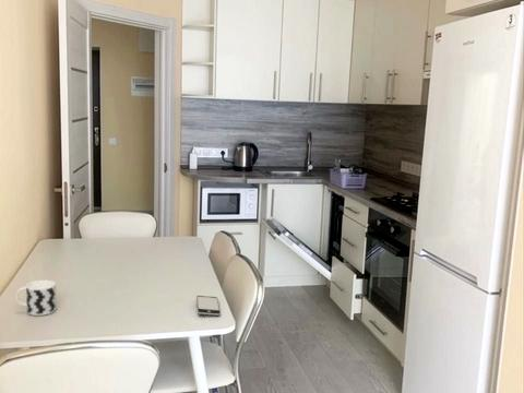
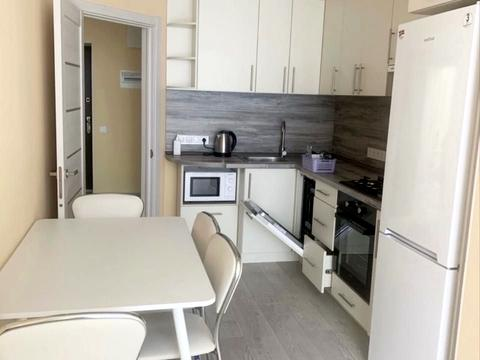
- smartphone [195,295,222,317]
- cup [15,279,57,317]
